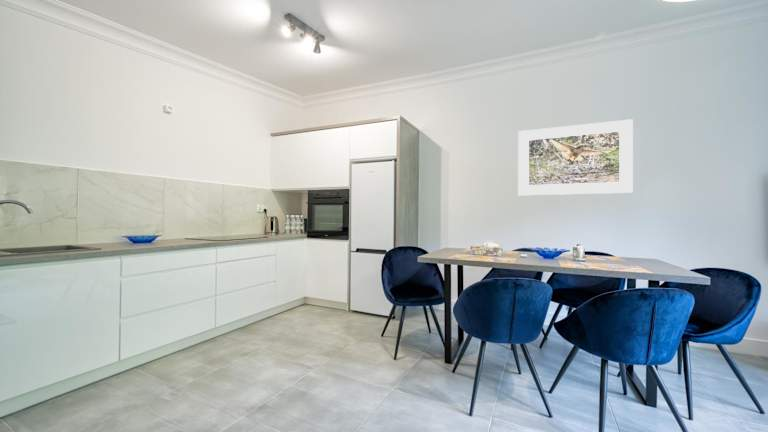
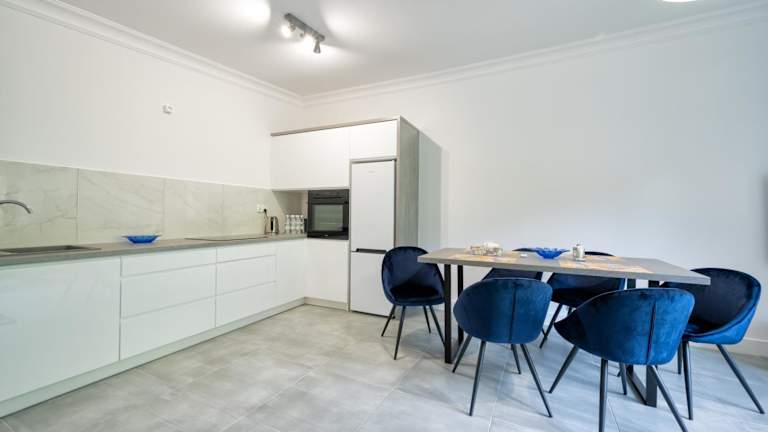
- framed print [517,118,634,196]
